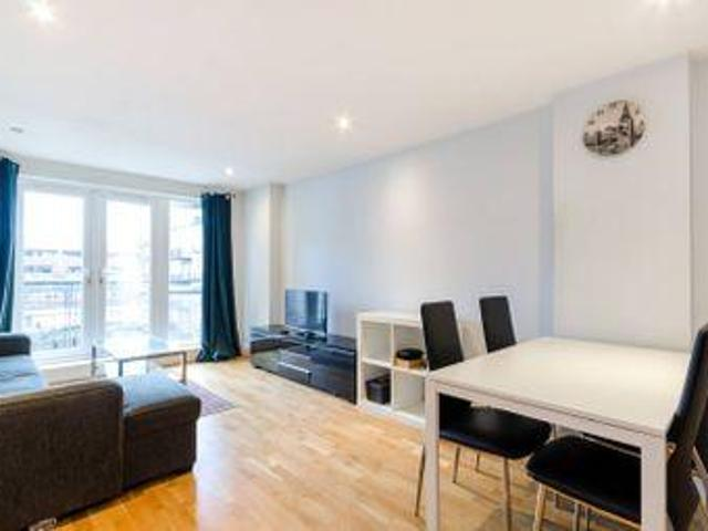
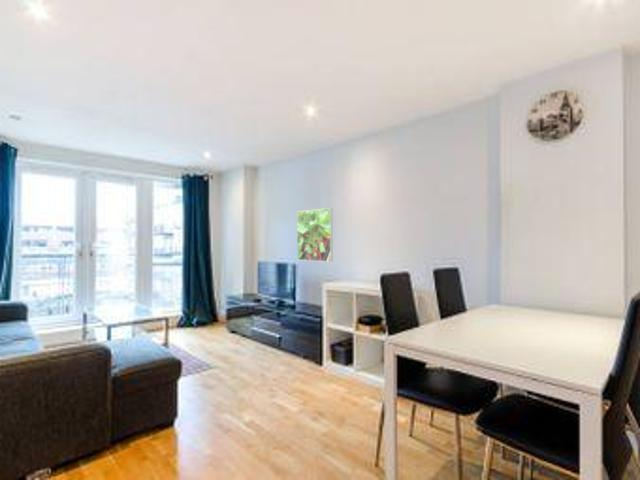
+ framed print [296,207,334,263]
